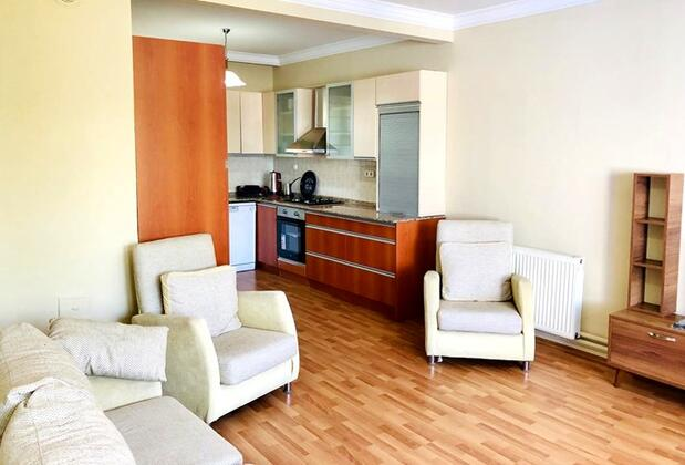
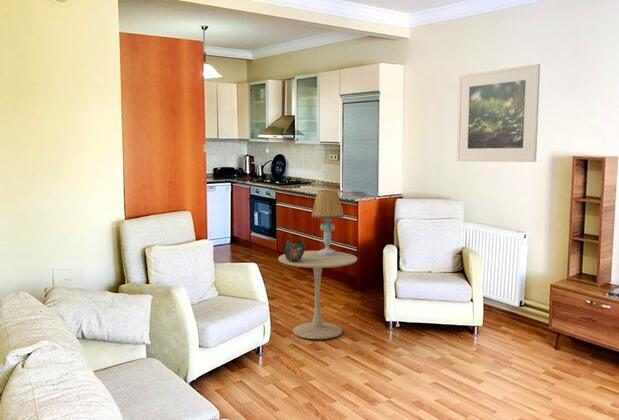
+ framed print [456,63,541,163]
+ table lamp [310,189,345,255]
+ decorative bowl [283,236,306,262]
+ side table [277,250,358,340]
